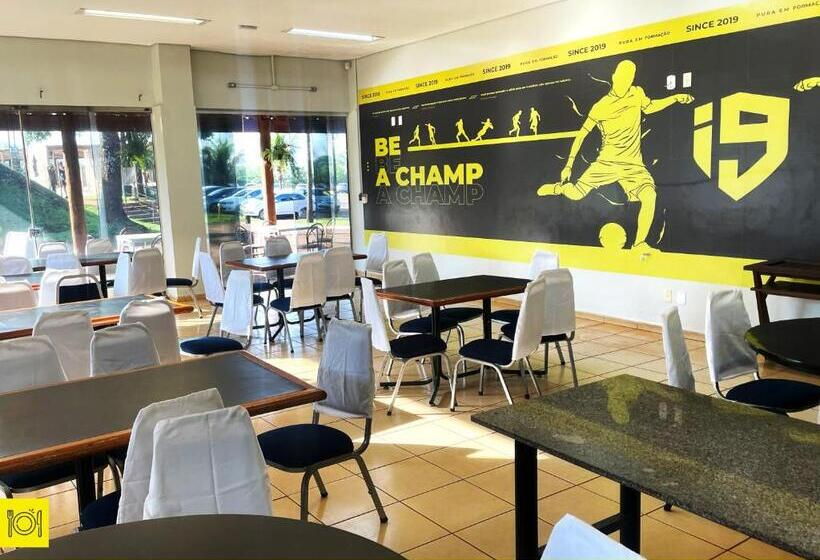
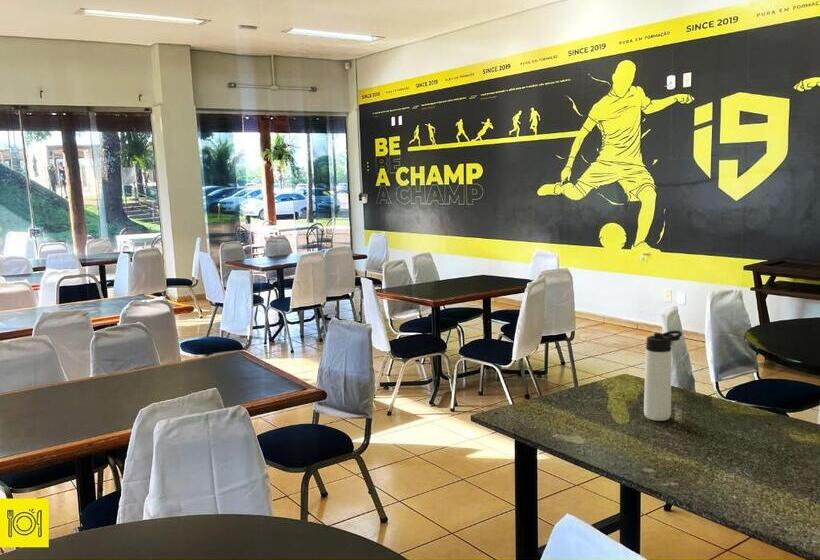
+ thermos bottle [643,330,683,422]
